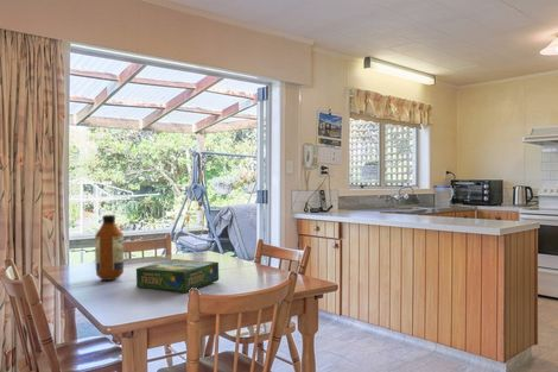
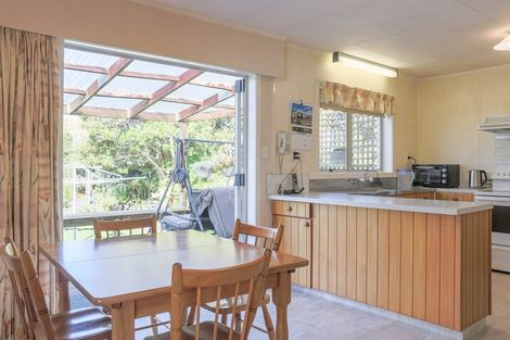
- board game [135,258,220,294]
- bottle [94,214,125,282]
